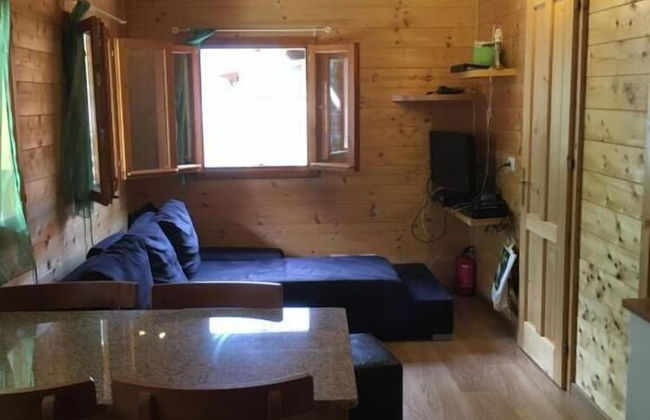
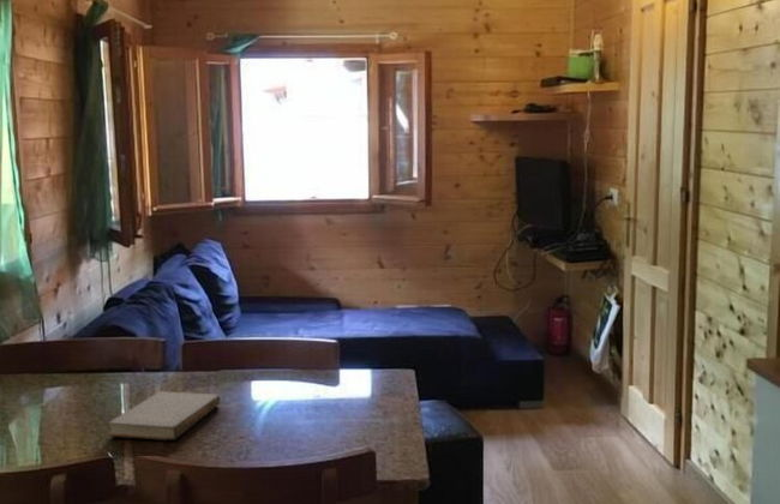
+ book [107,390,221,442]
